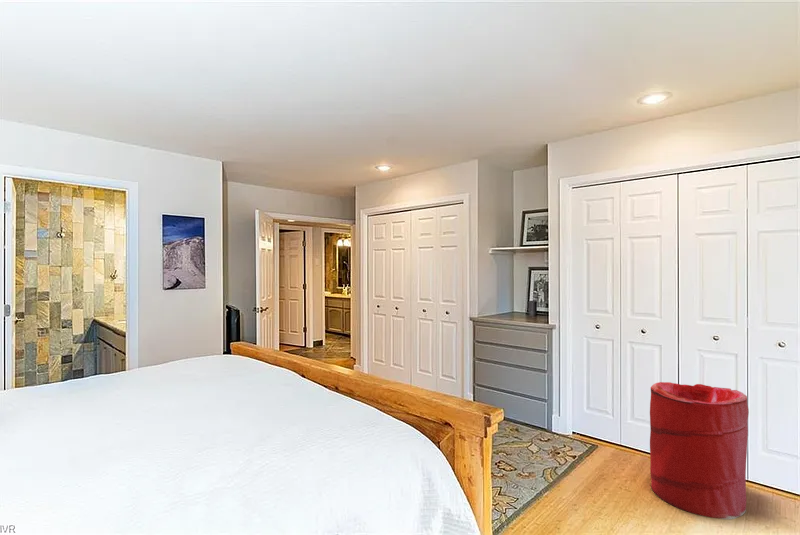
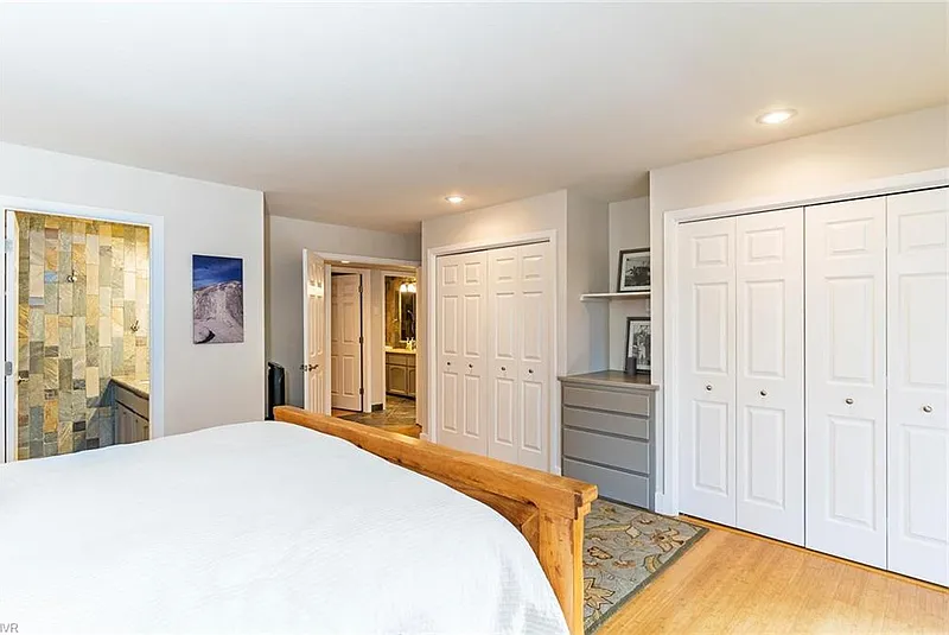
- laundry hamper [649,381,750,520]
